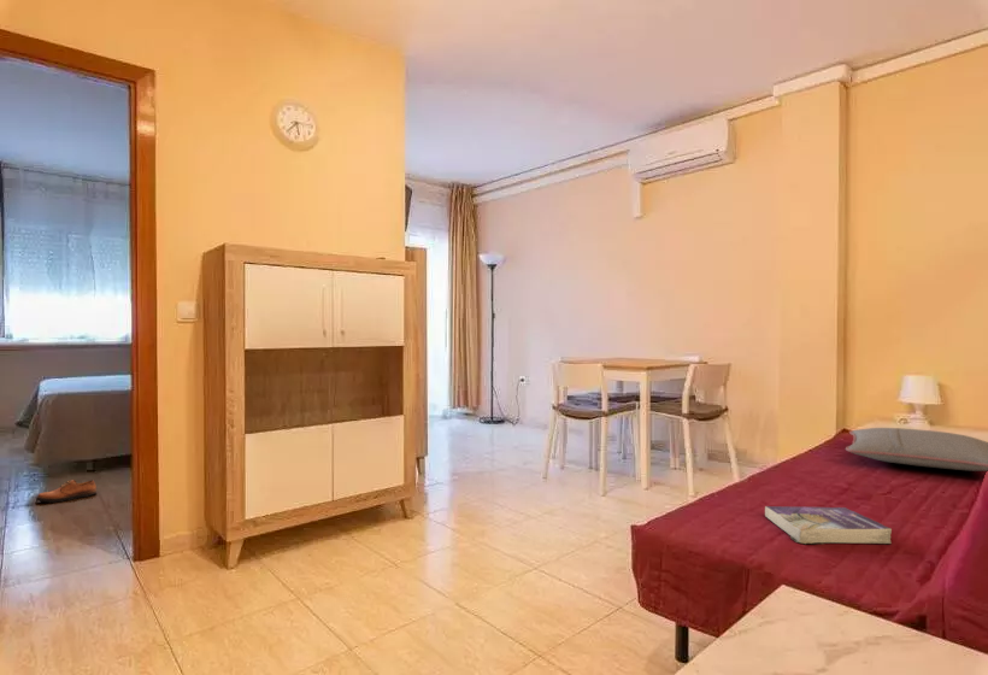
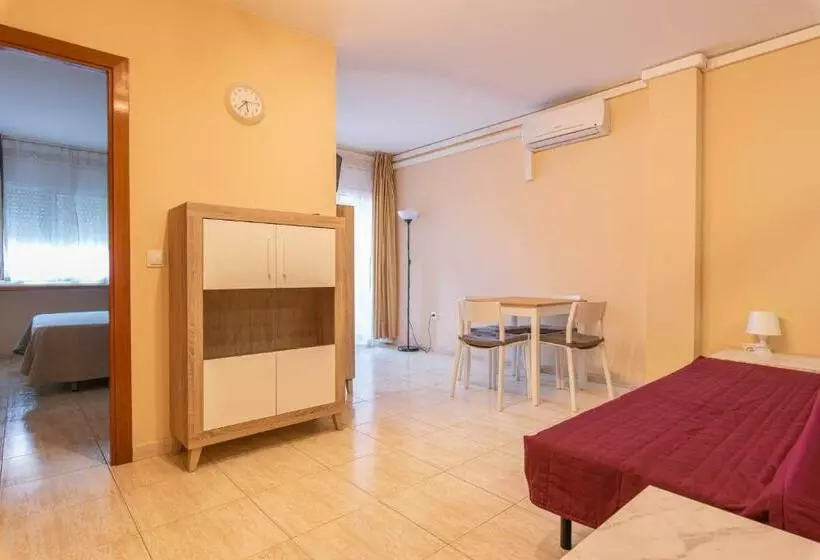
- book [764,505,893,545]
- pillow [845,427,988,472]
- shoe [34,479,98,504]
